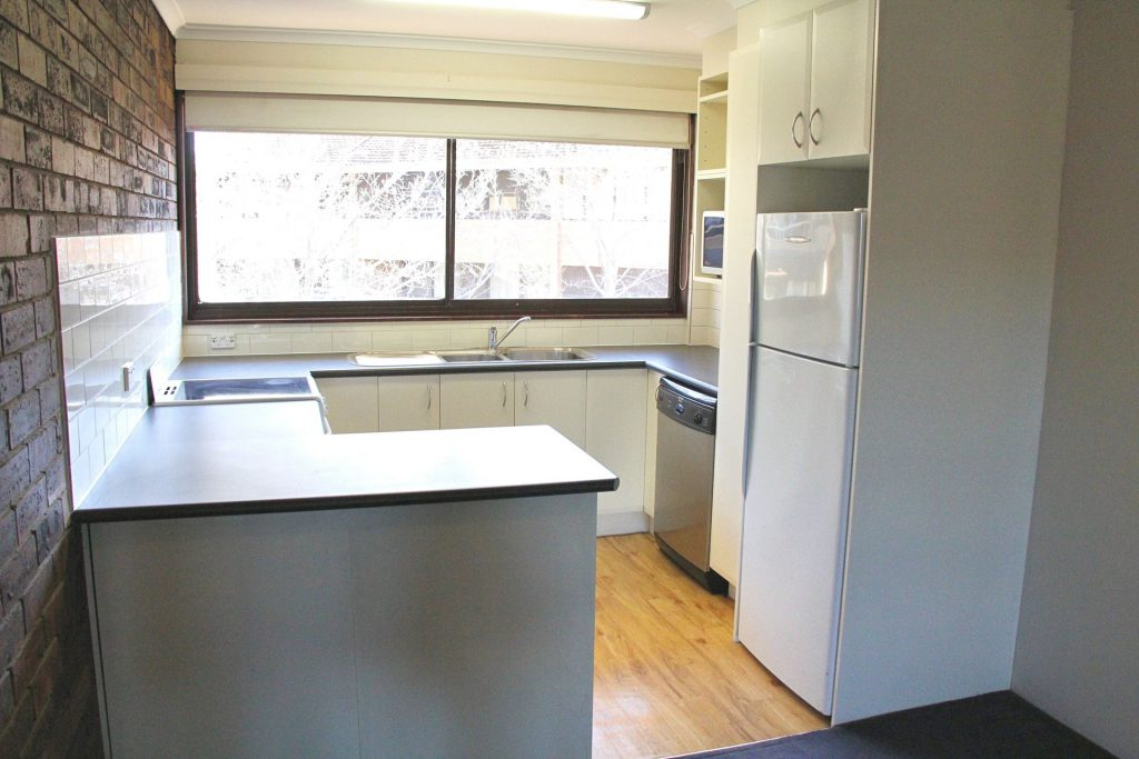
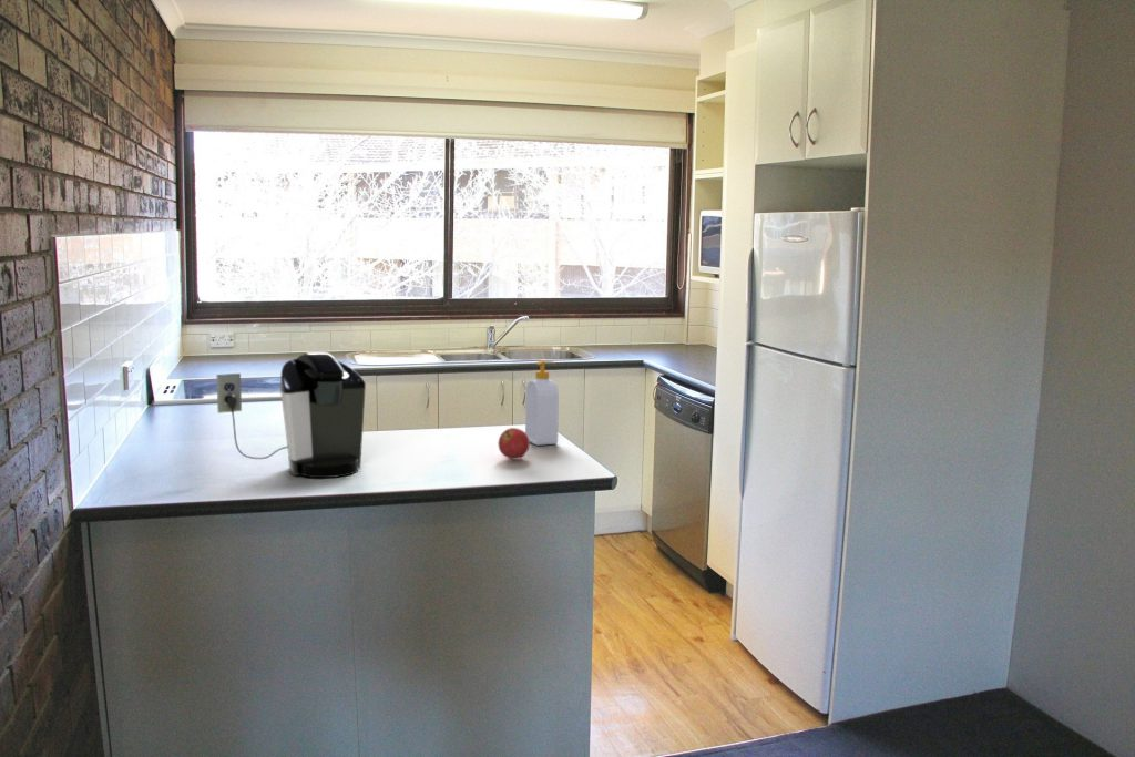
+ soap bottle [524,359,560,447]
+ fruit [497,427,531,460]
+ coffee maker [215,351,367,479]
